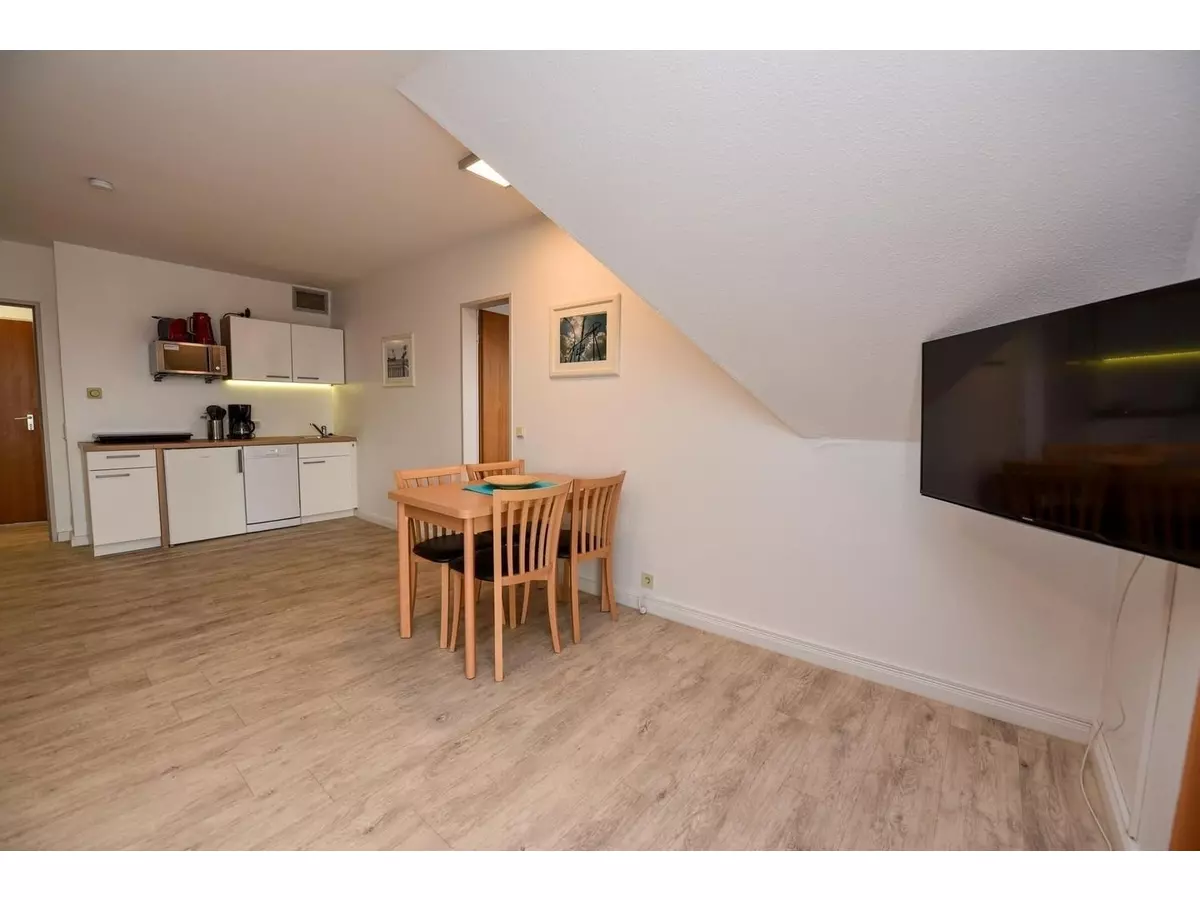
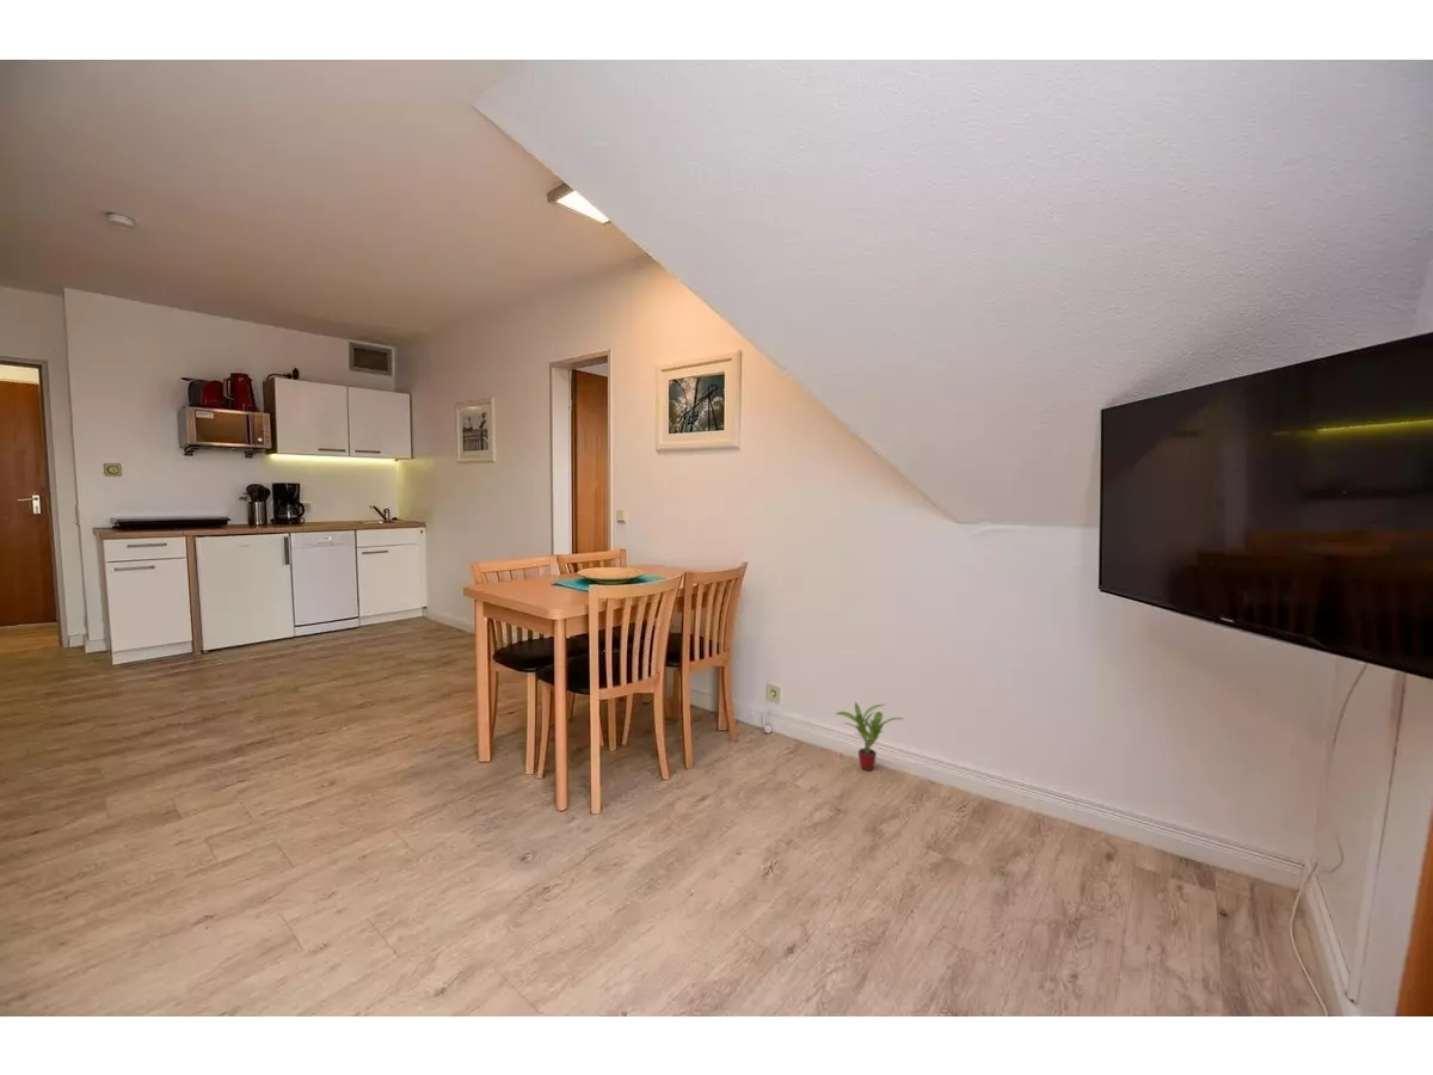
+ potted plant [835,700,904,772]
